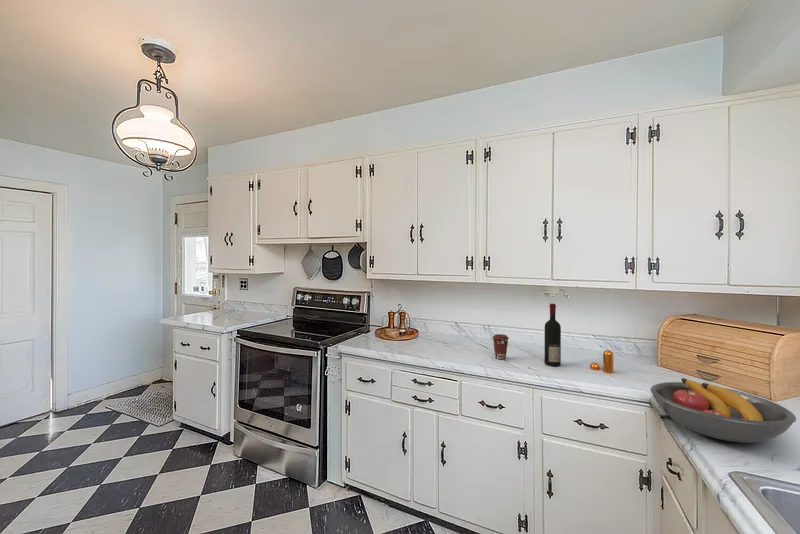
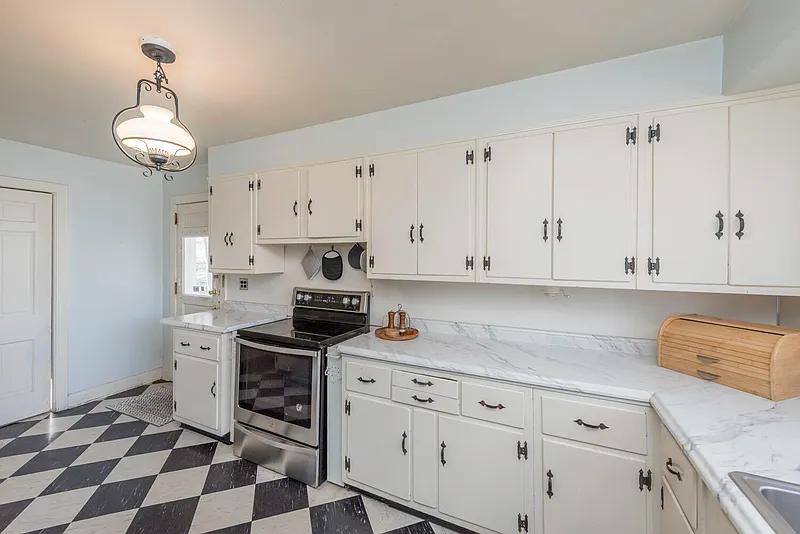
- alcohol [543,303,562,367]
- pepper shaker [589,349,614,374]
- fruit bowl [650,377,797,444]
- coffee cup [491,333,510,360]
